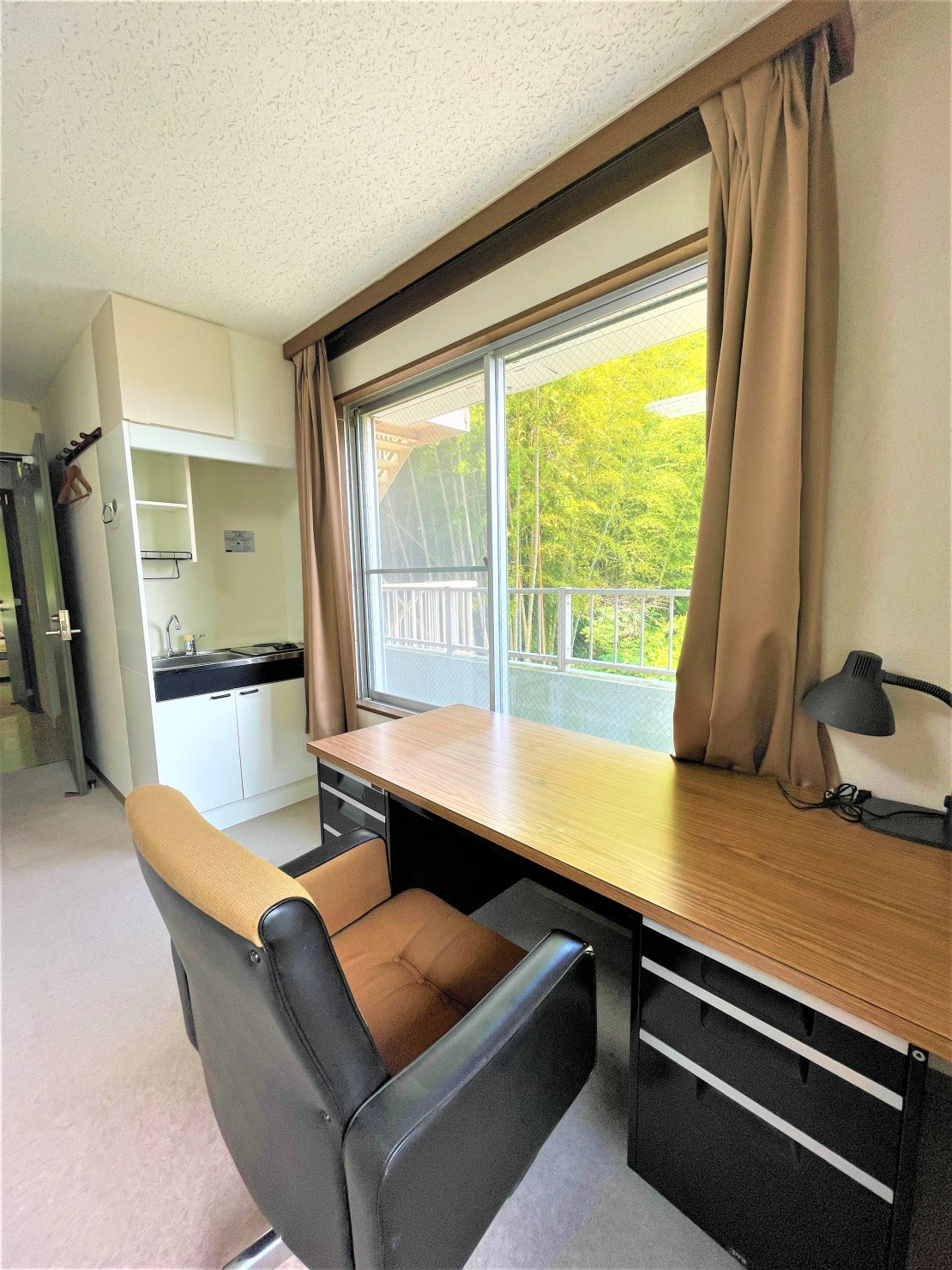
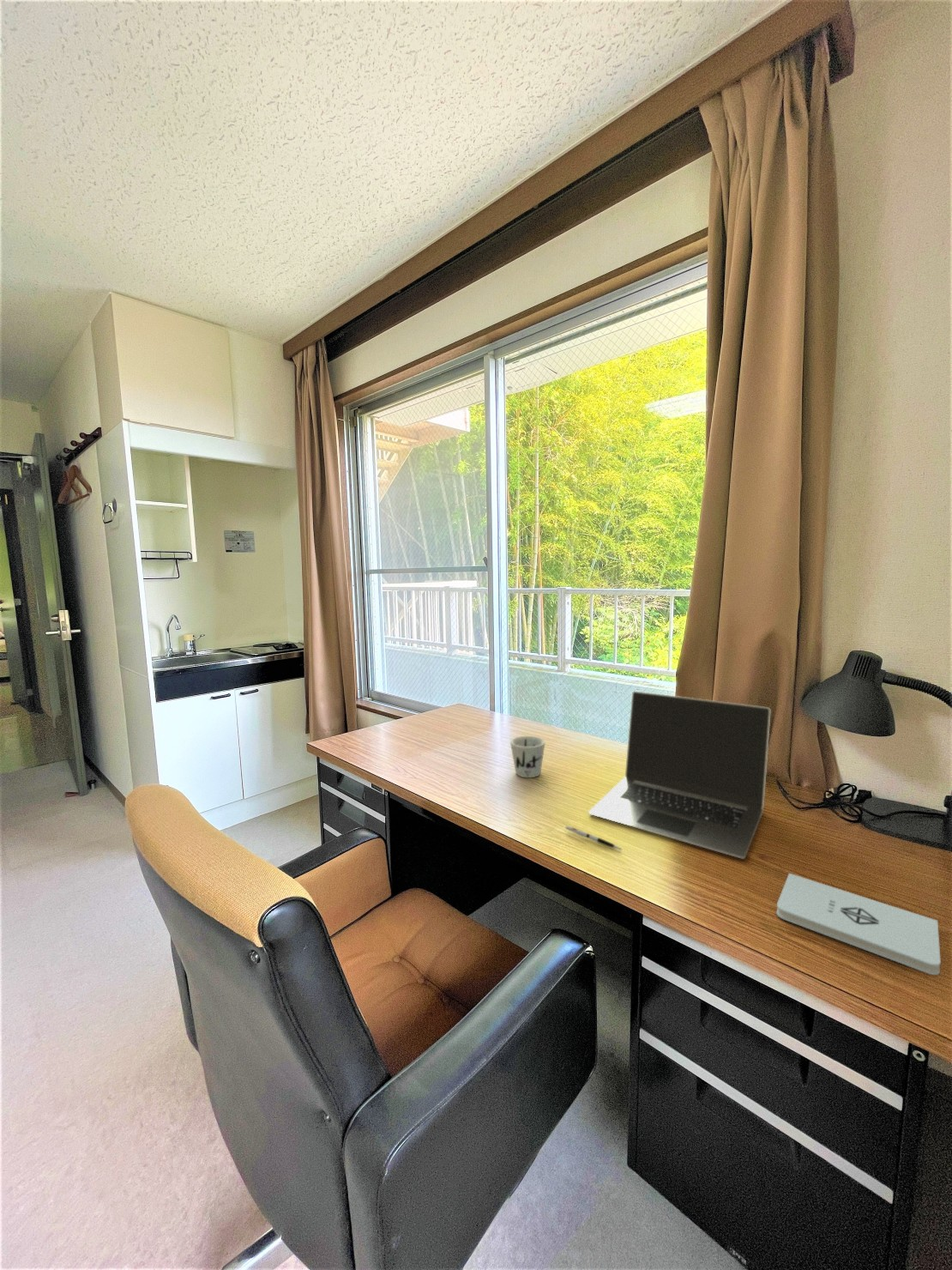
+ pen [564,826,623,850]
+ laptop [587,691,772,859]
+ notepad [775,873,942,976]
+ mug [509,735,546,778]
